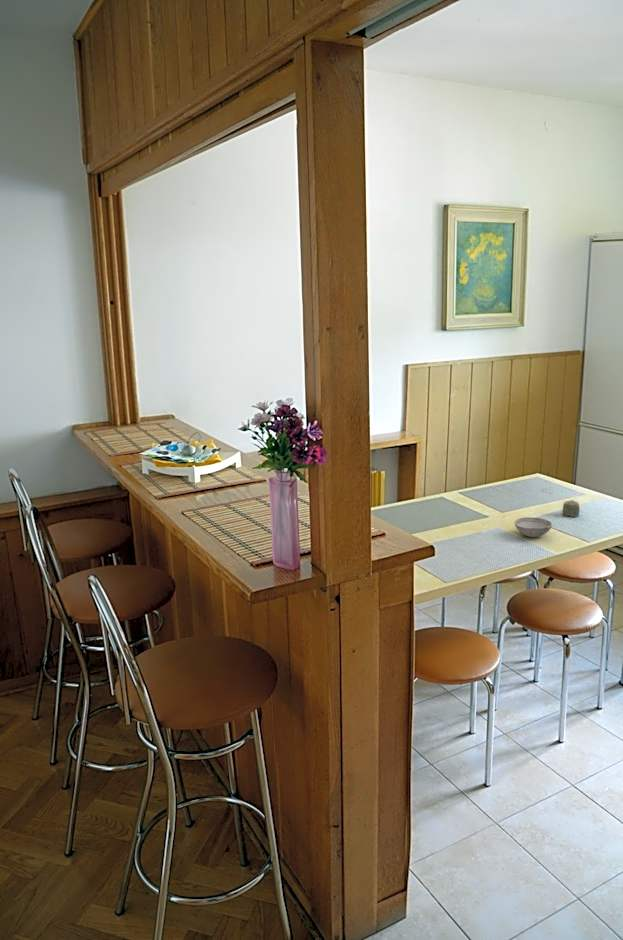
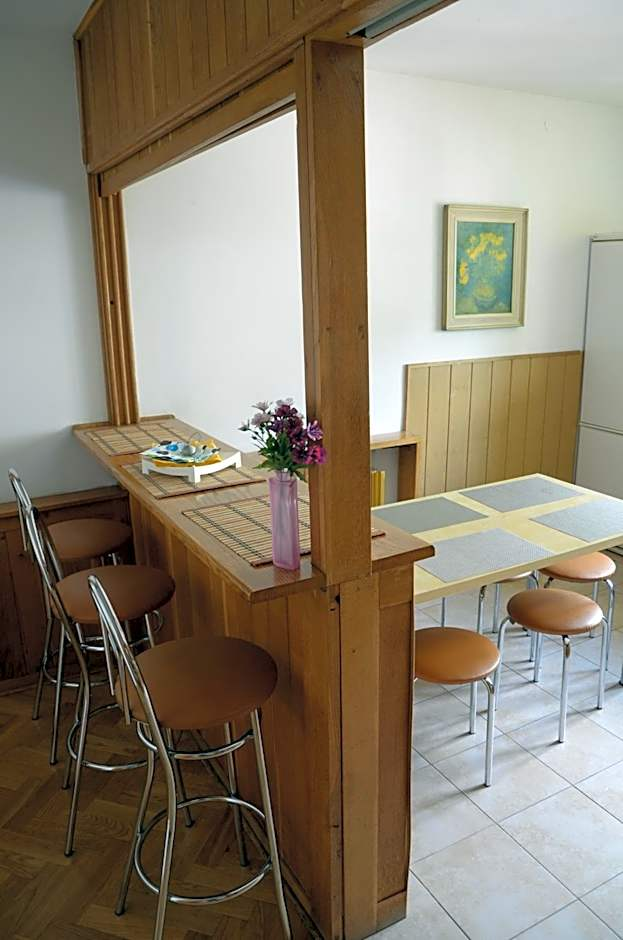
- cup [561,499,581,518]
- bowl [514,516,553,538]
